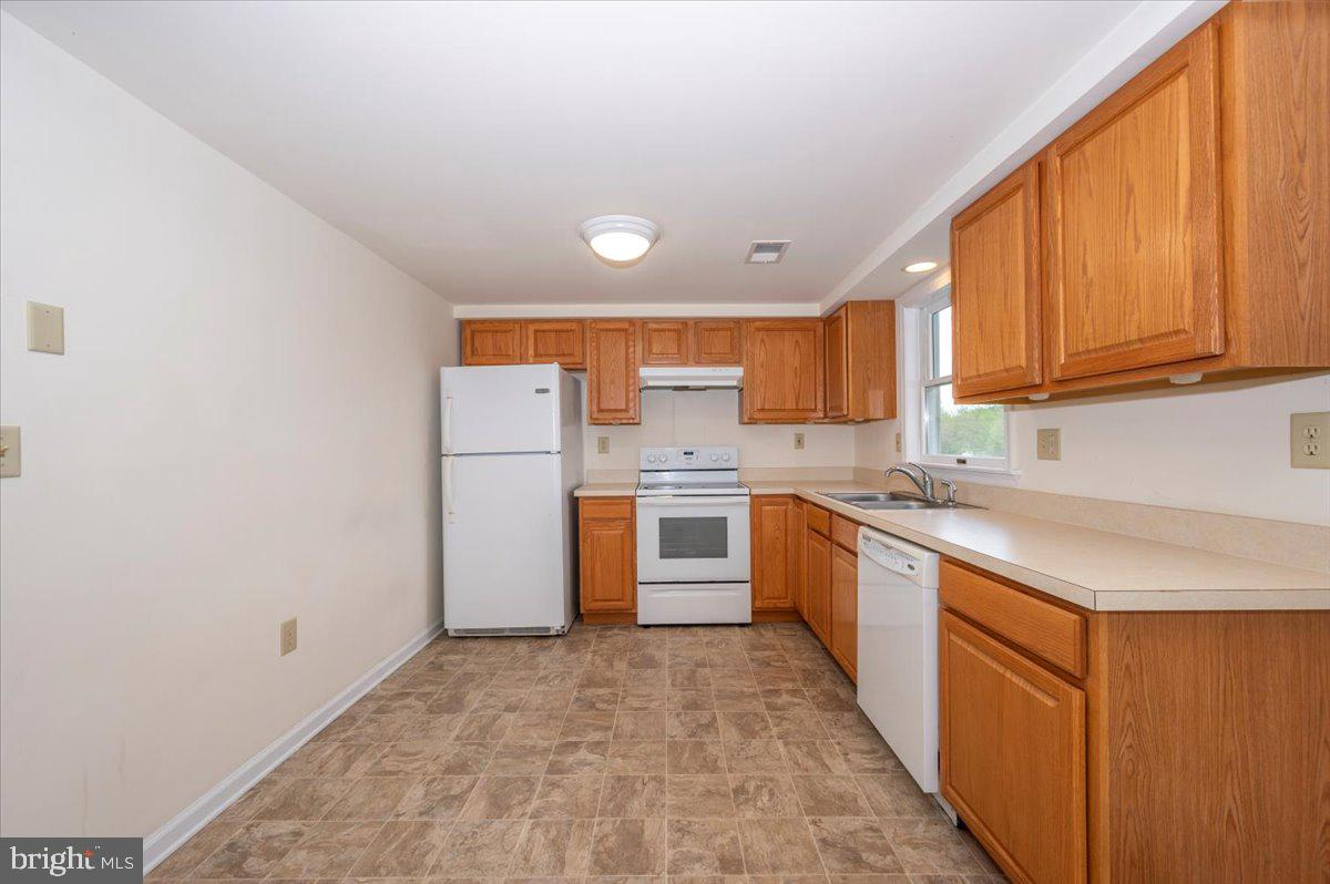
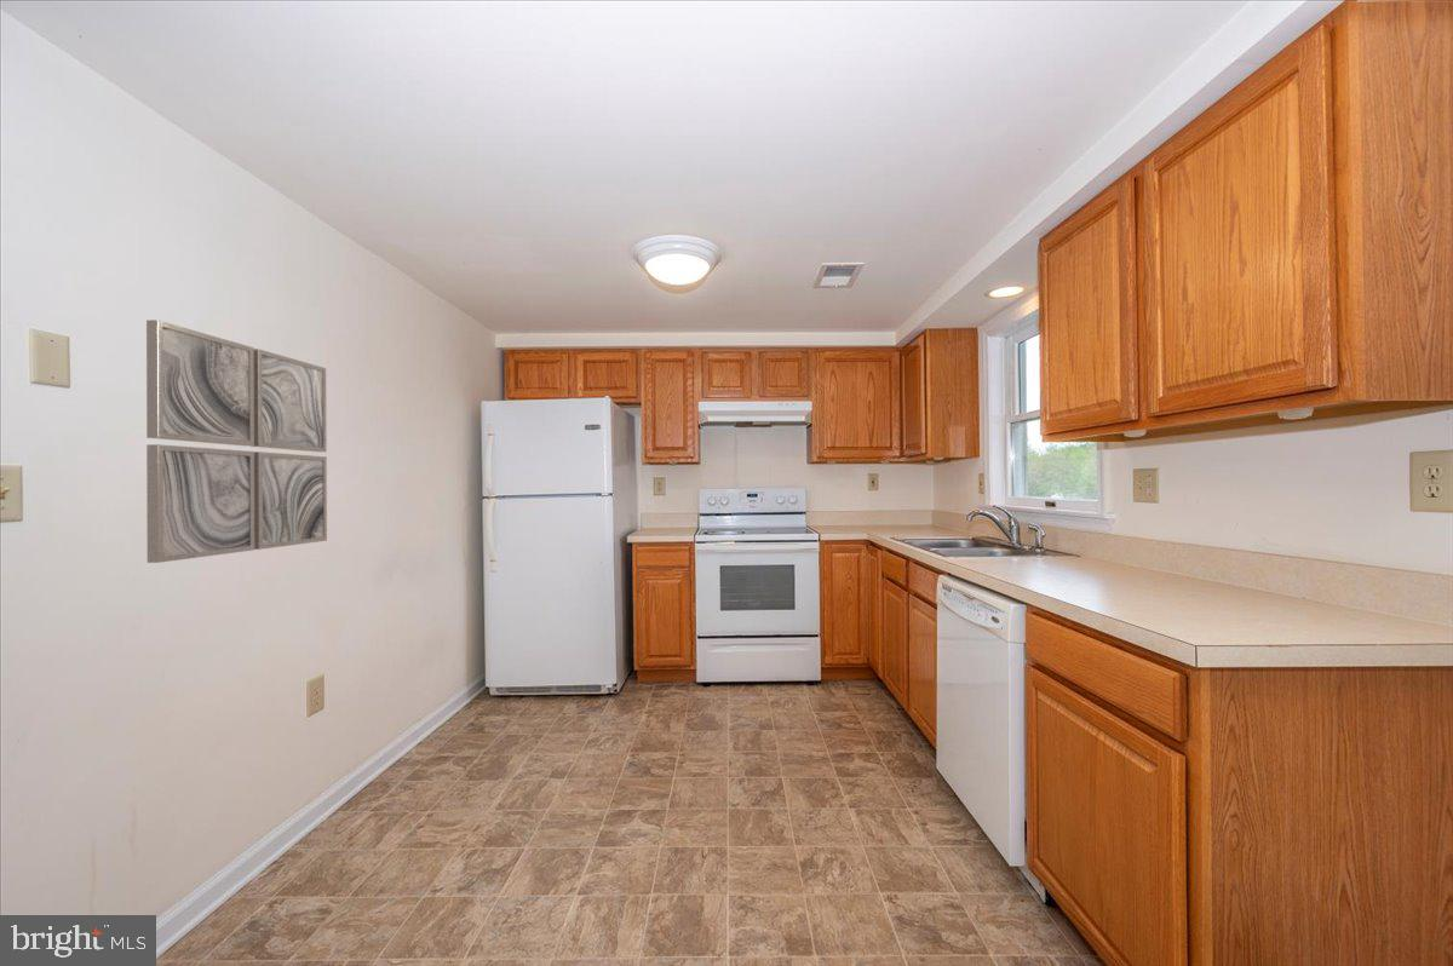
+ wall art [145,318,328,564]
